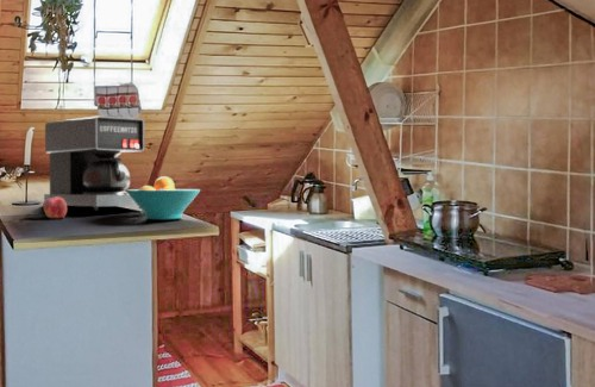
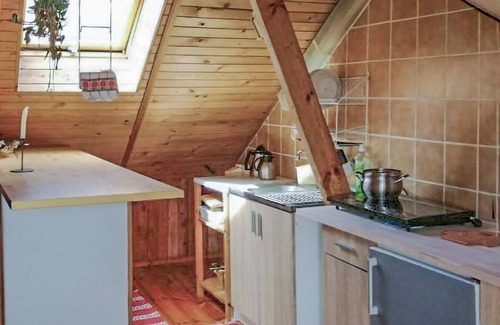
- coffee maker [43,114,145,211]
- apple [42,196,68,219]
- fruit bowl [125,175,201,220]
